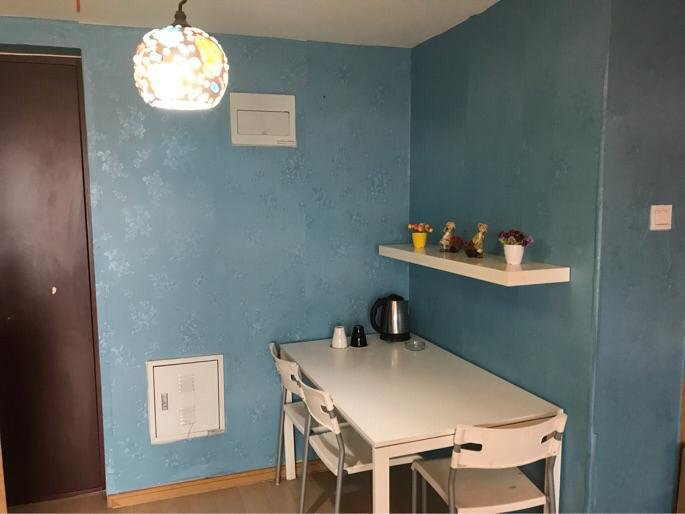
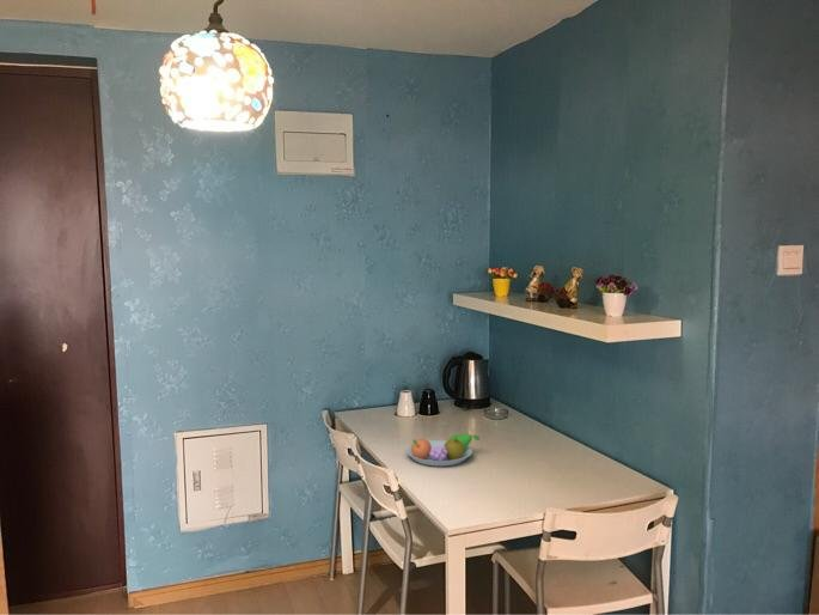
+ fruit bowl [404,433,481,467]
